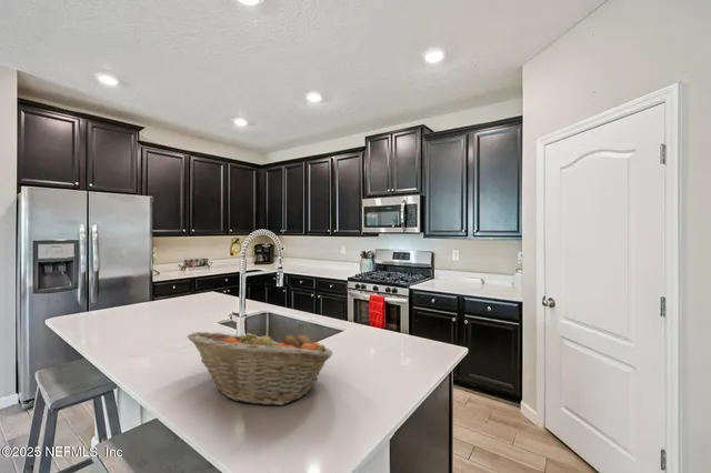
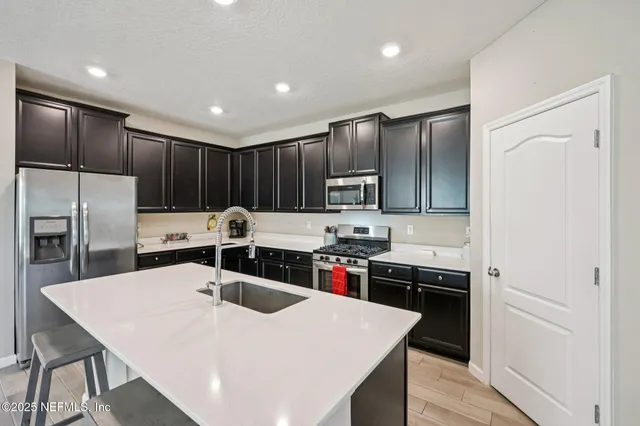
- fruit basket [187,326,334,406]
